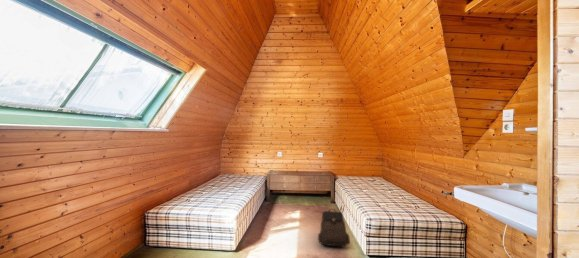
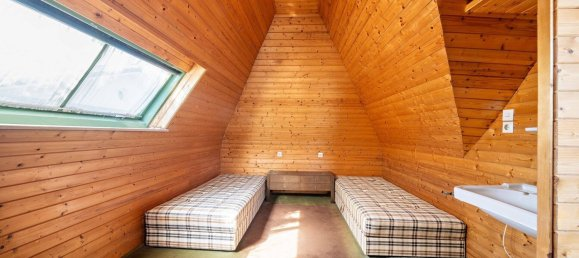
- backpack [317,208,351,248]
